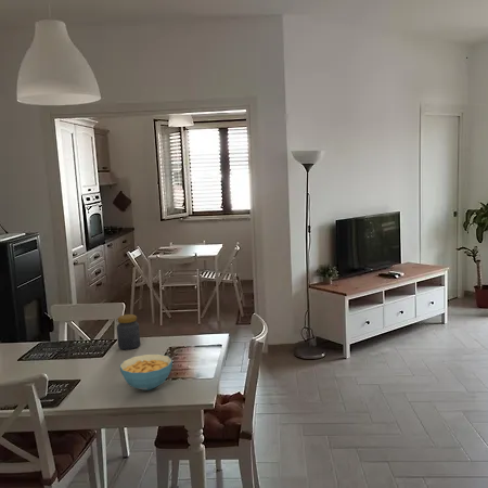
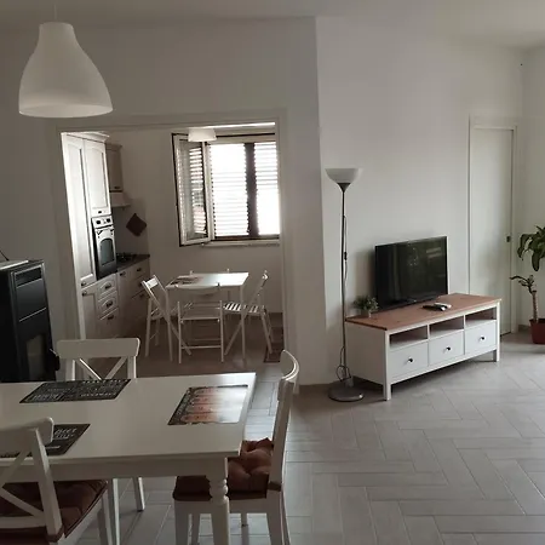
- cereal bowl [119,354,174,391]
- jar [116,313,141,351]
